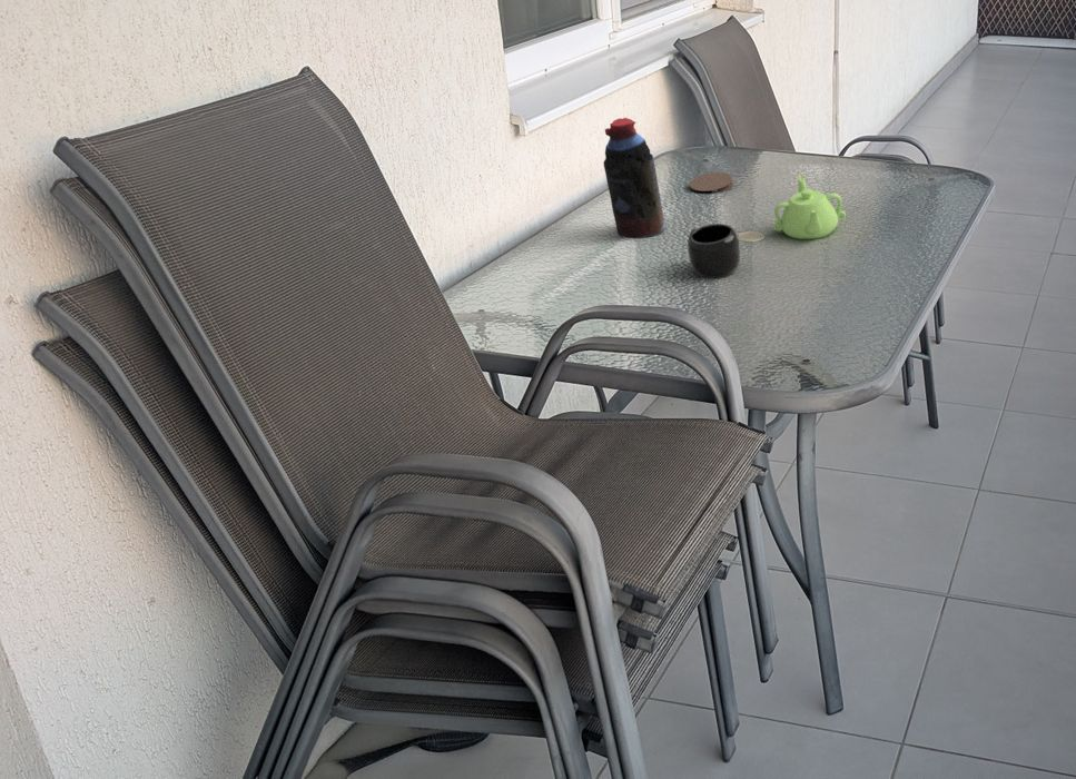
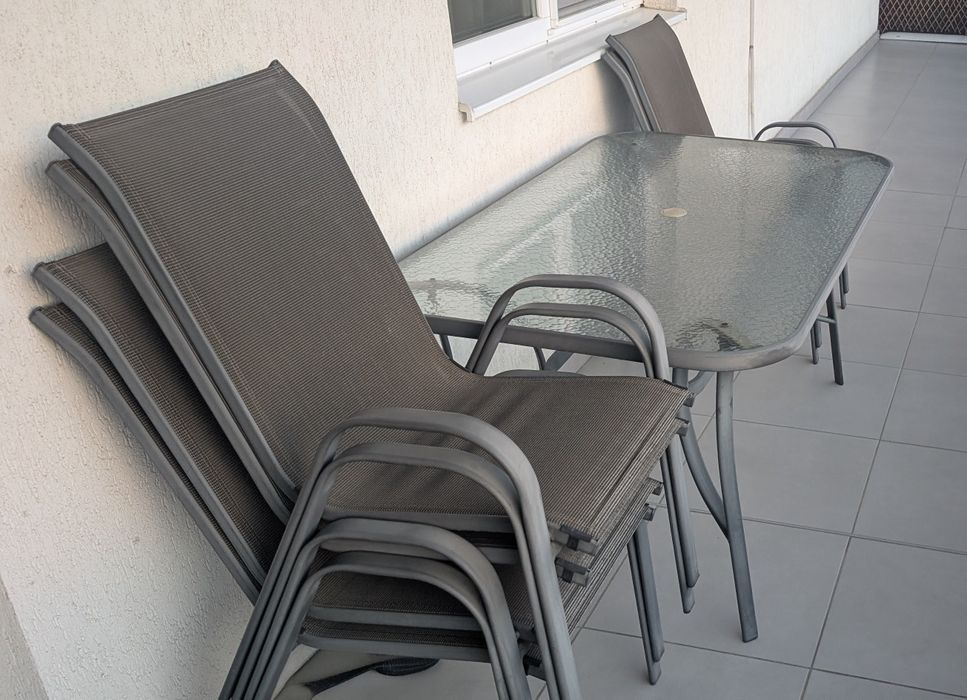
- mug [687,223,741,279]
- teapot [772,174,847,240]
- bottle [602,117,667,239]
- coaster [689,171,733,194]
